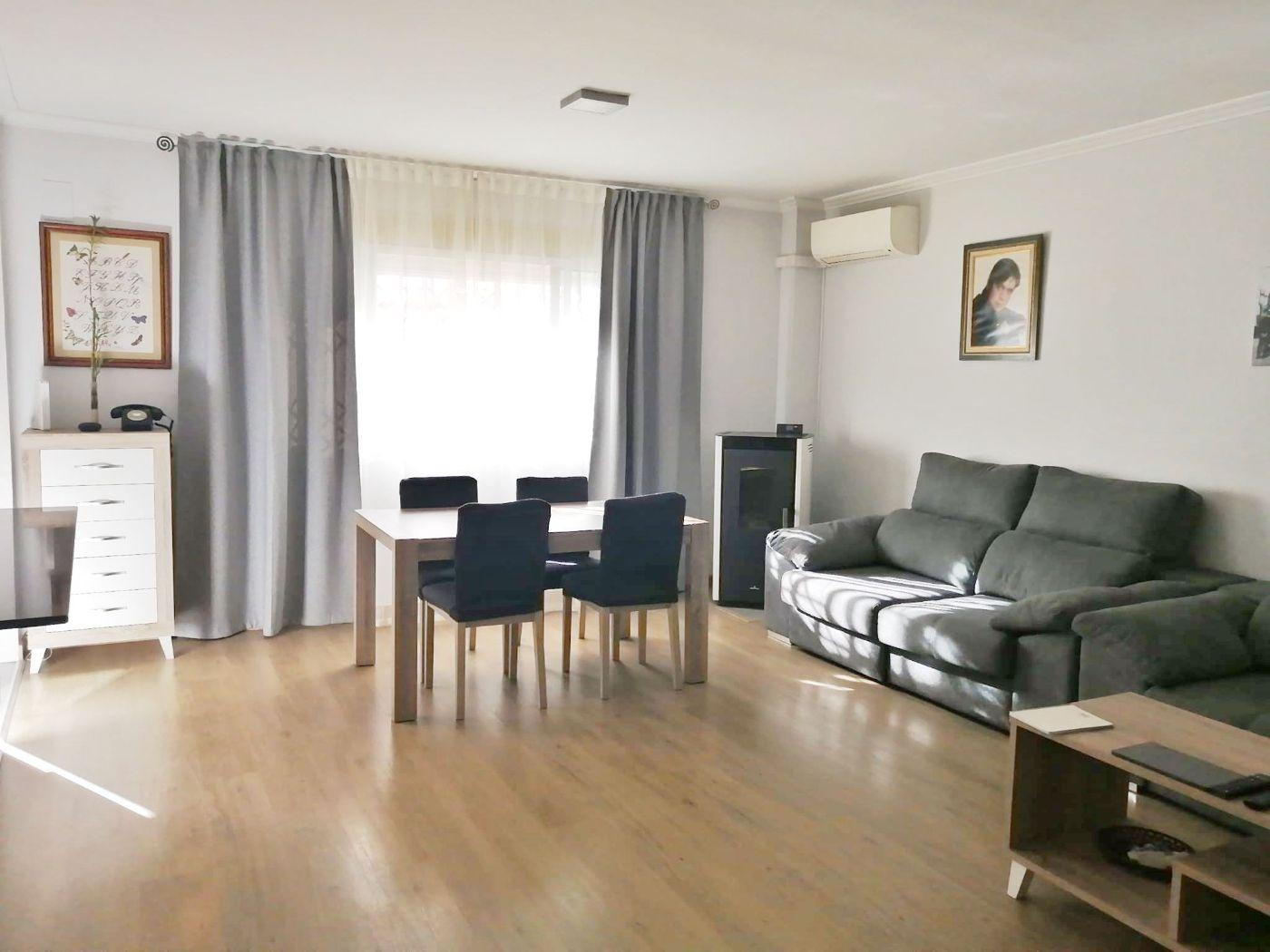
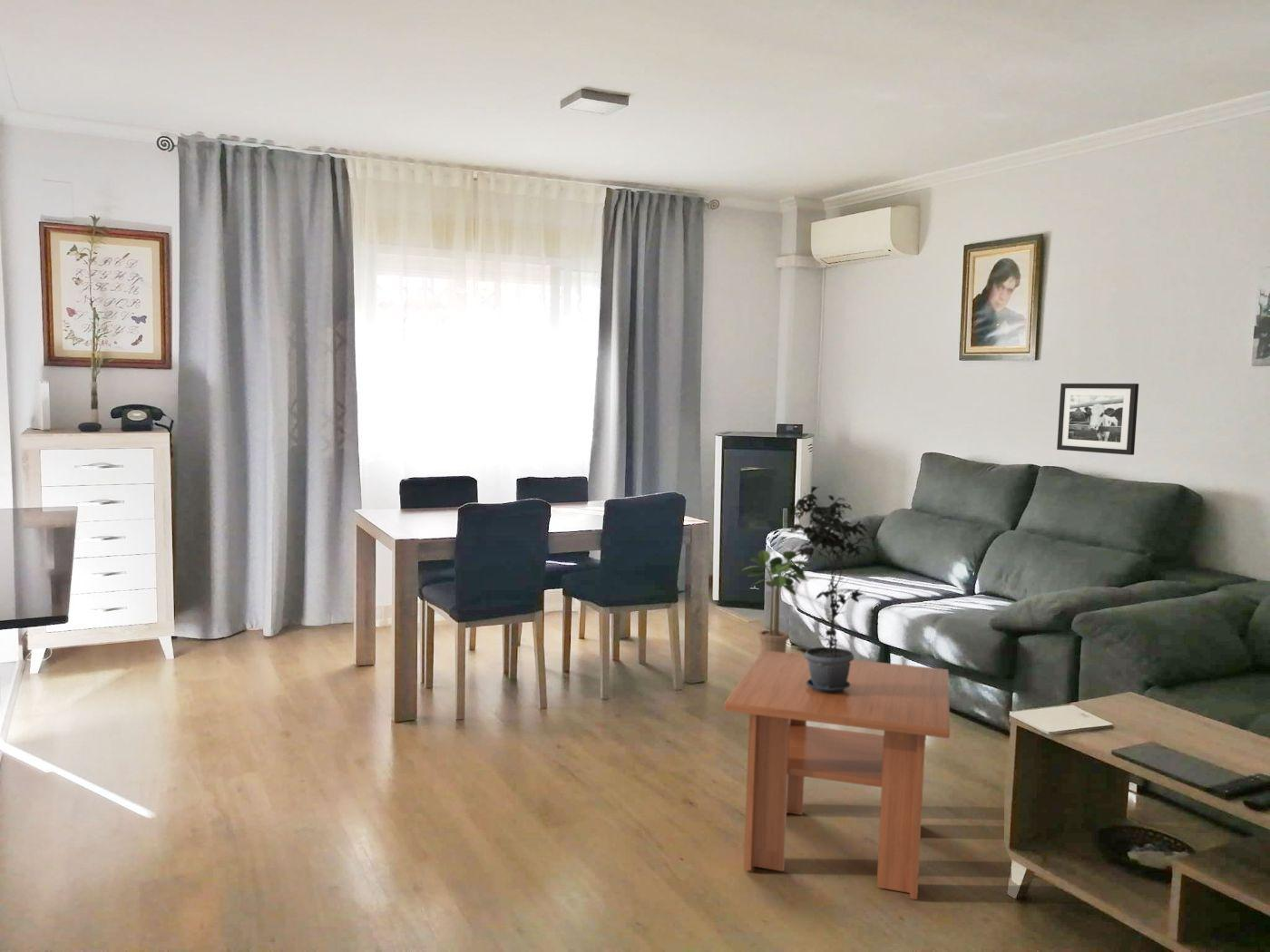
+ picture frame [1056,383,1139,456]
+ potted plant [786,486,879,693]
+ coffee table [724,650,951,900]
+ potted plant [741,549,816,654]
